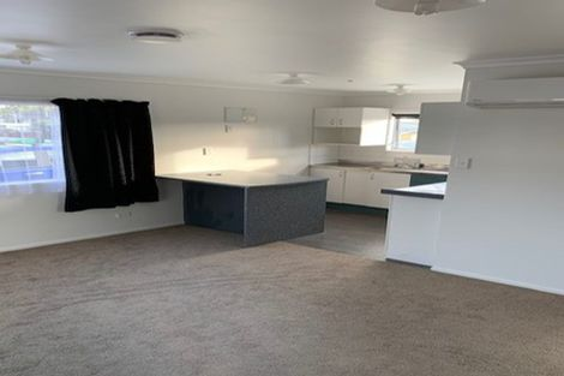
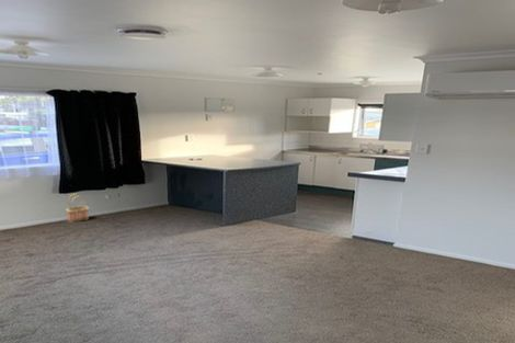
+ basket [65,193,90,222]
